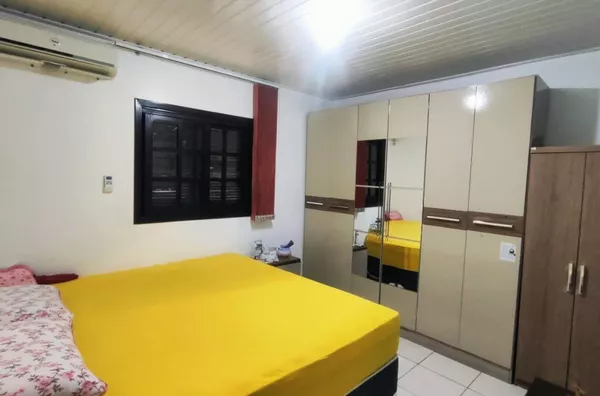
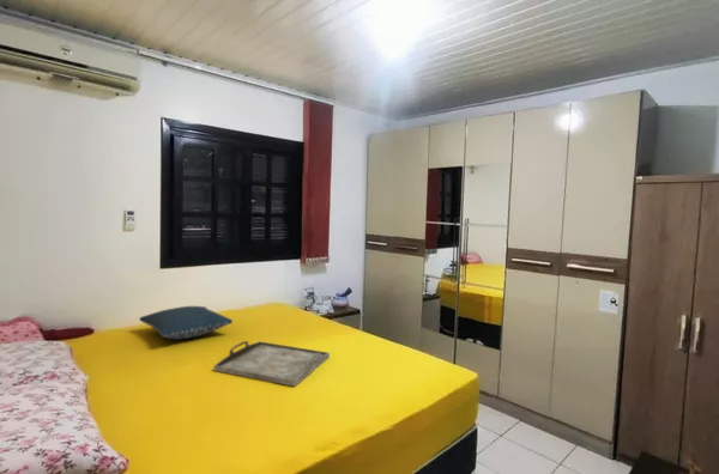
+ pillow [138,305,234,340]
+ serving tray [213,340,331,388]
